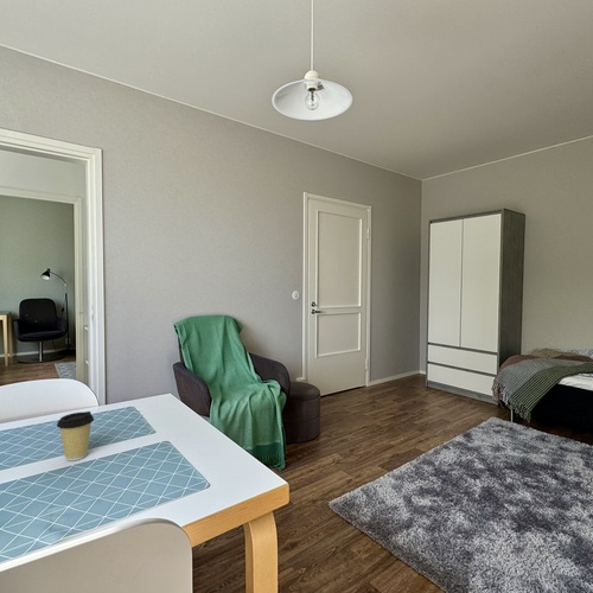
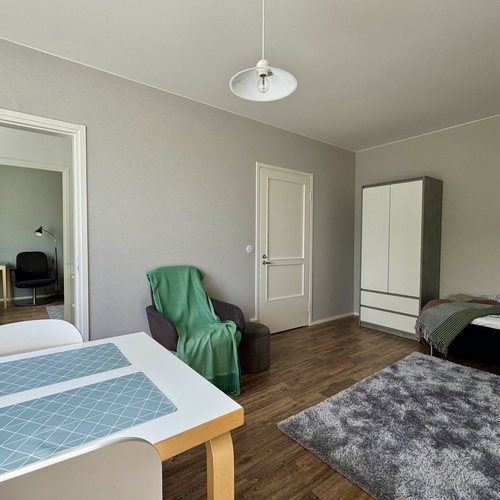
- coffee cup [56,410,95,461]
